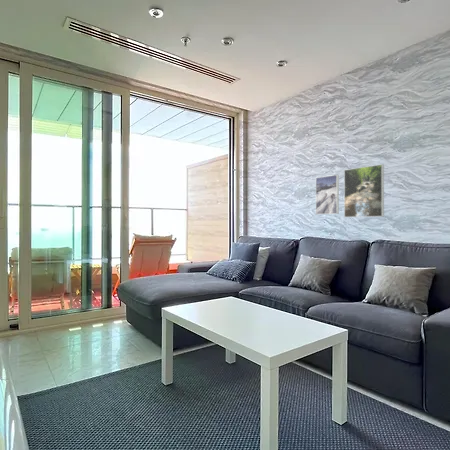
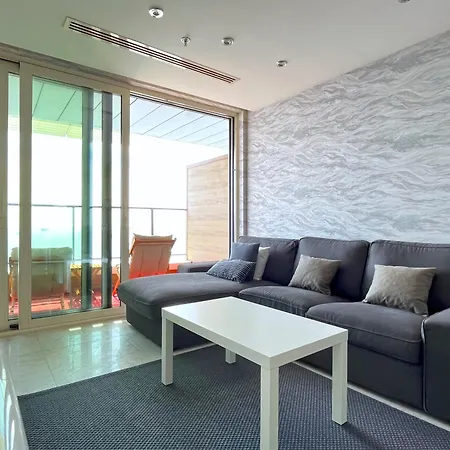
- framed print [315,174,340,215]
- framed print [343,163,385,218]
